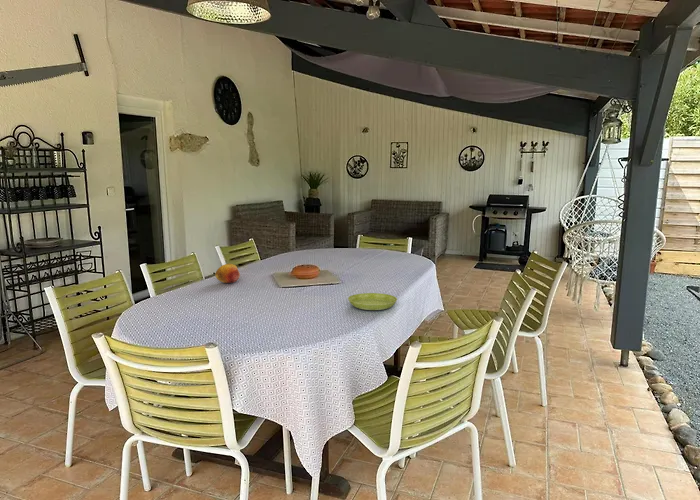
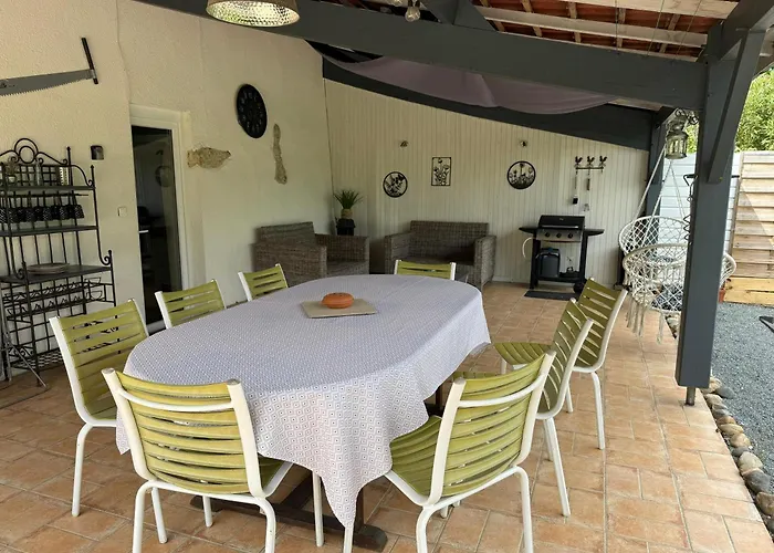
- fruit [214,263,241,284]
- saucer [347,292,398,311]
